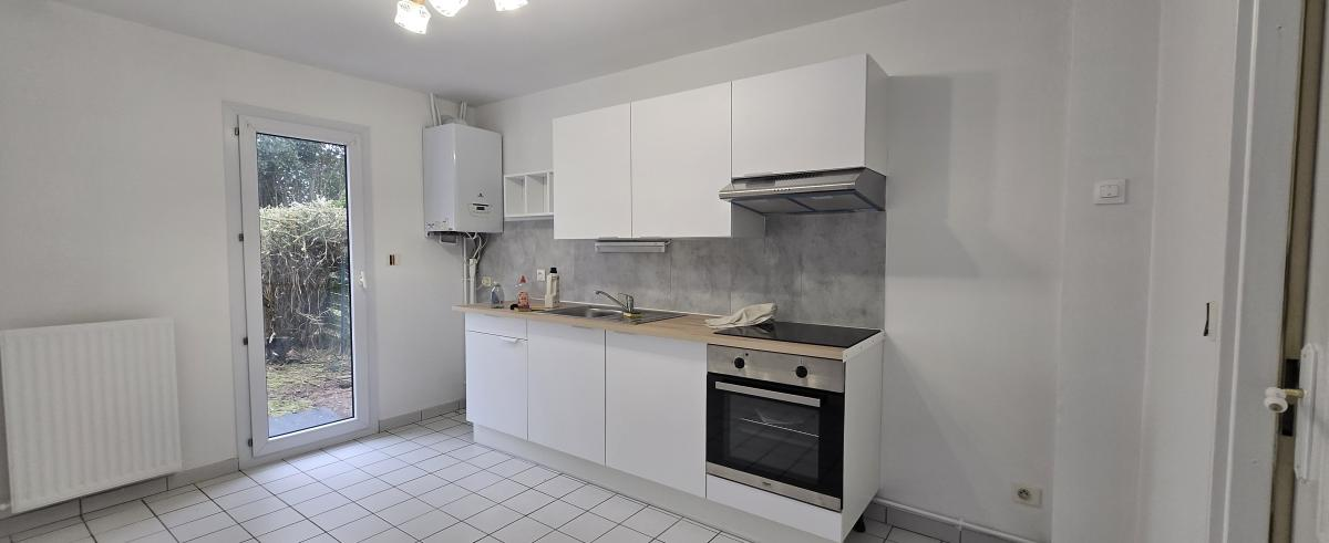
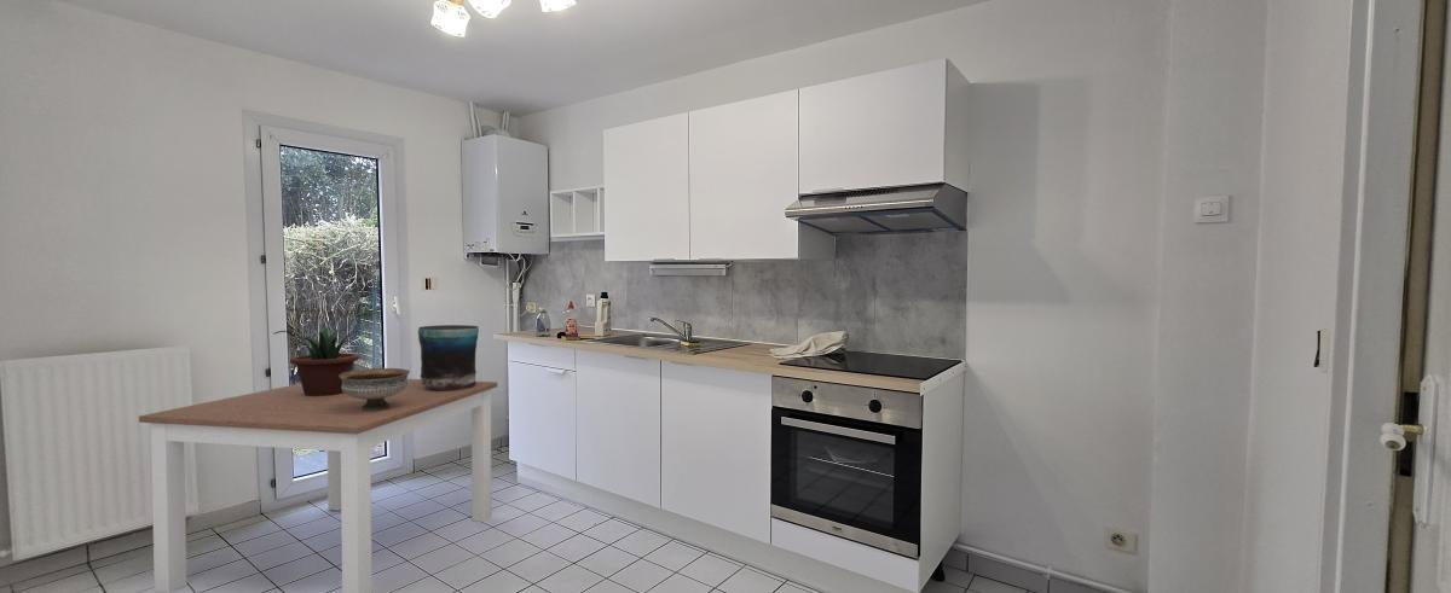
+ potted plant [272,326,365,396]
+ vase [417,324,480,390]
+ dining table [138,378,498,593]
+ bowl [339,367,411,411]
